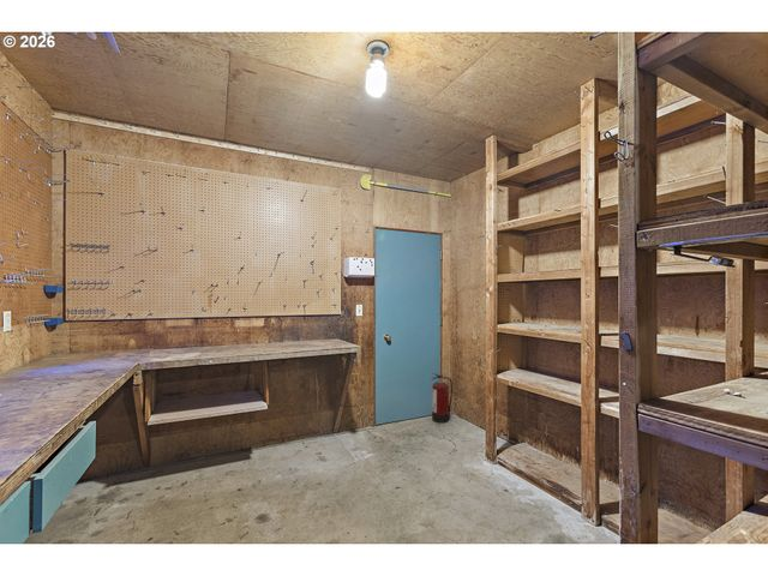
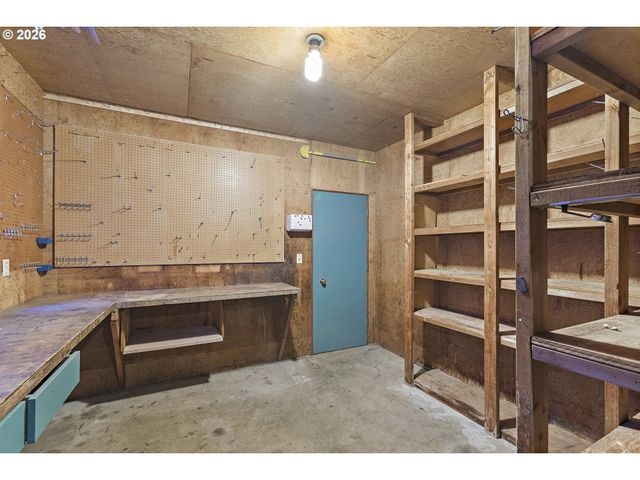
- fire extinguisher [431,372,454,425]
